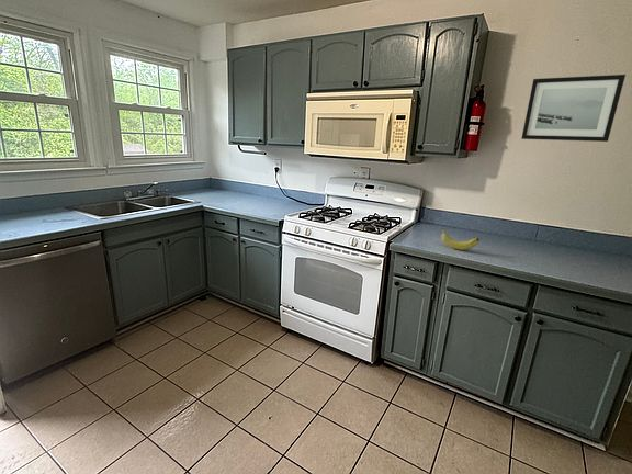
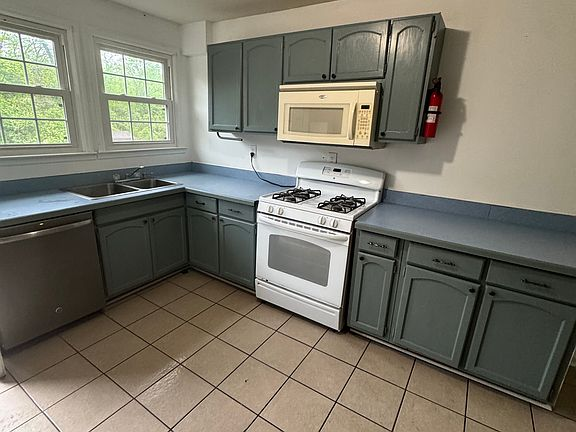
- fruit [440,224,481,251]
- wall art [520,74,627,143]
